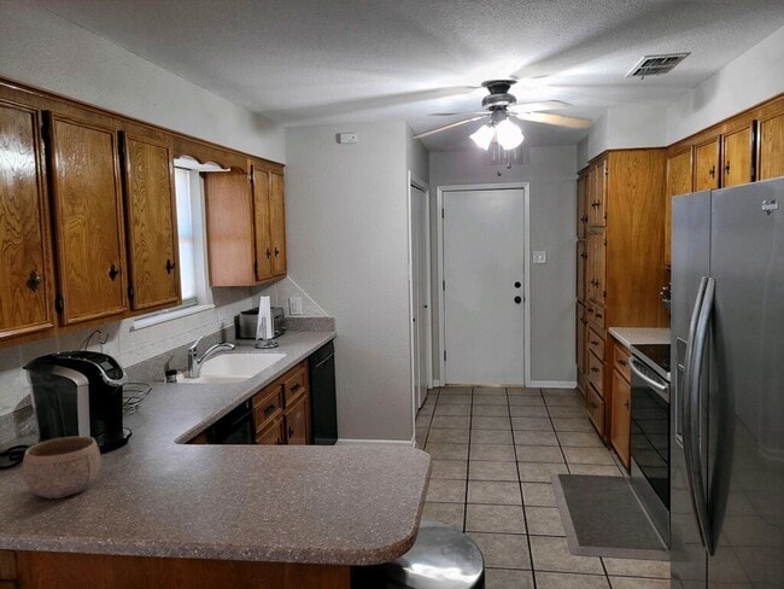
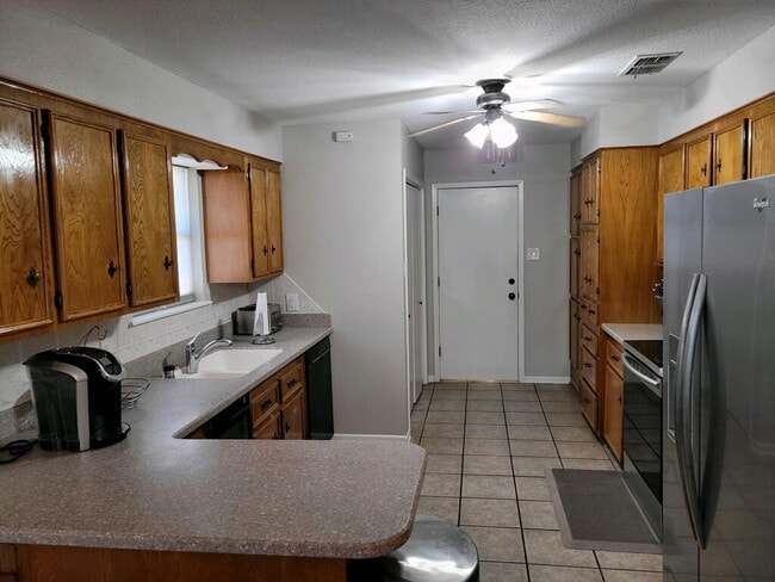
- bowl [21,436,103,500]
